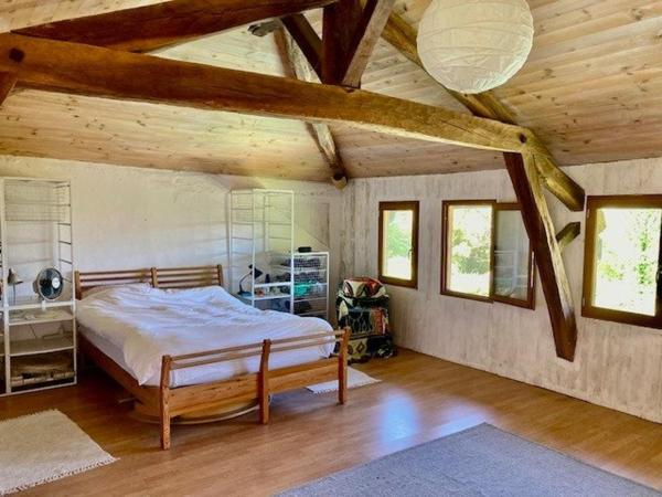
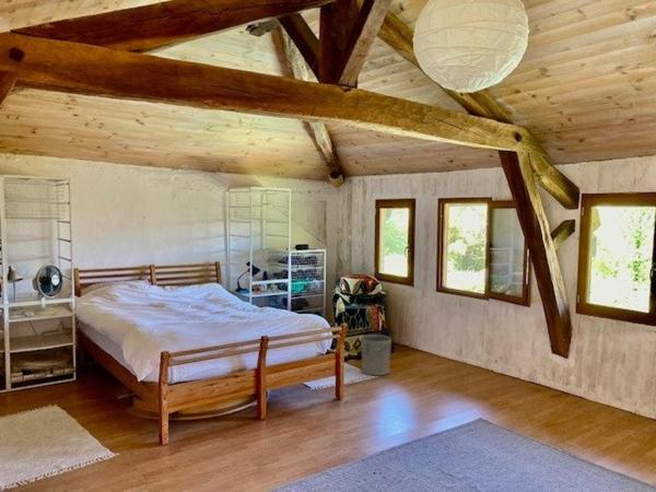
+ waste bin [361,333,393,376]
